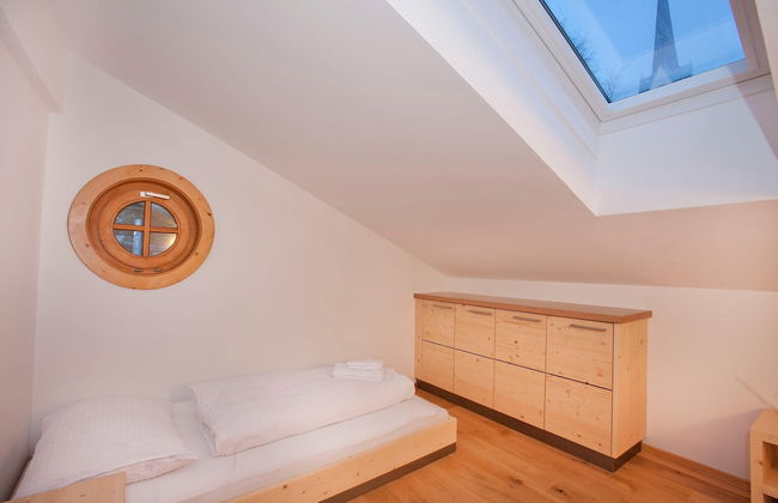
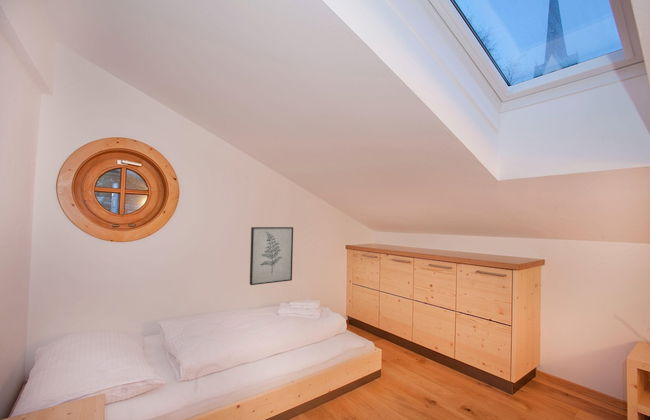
+ wall art [249,226,294,286]
